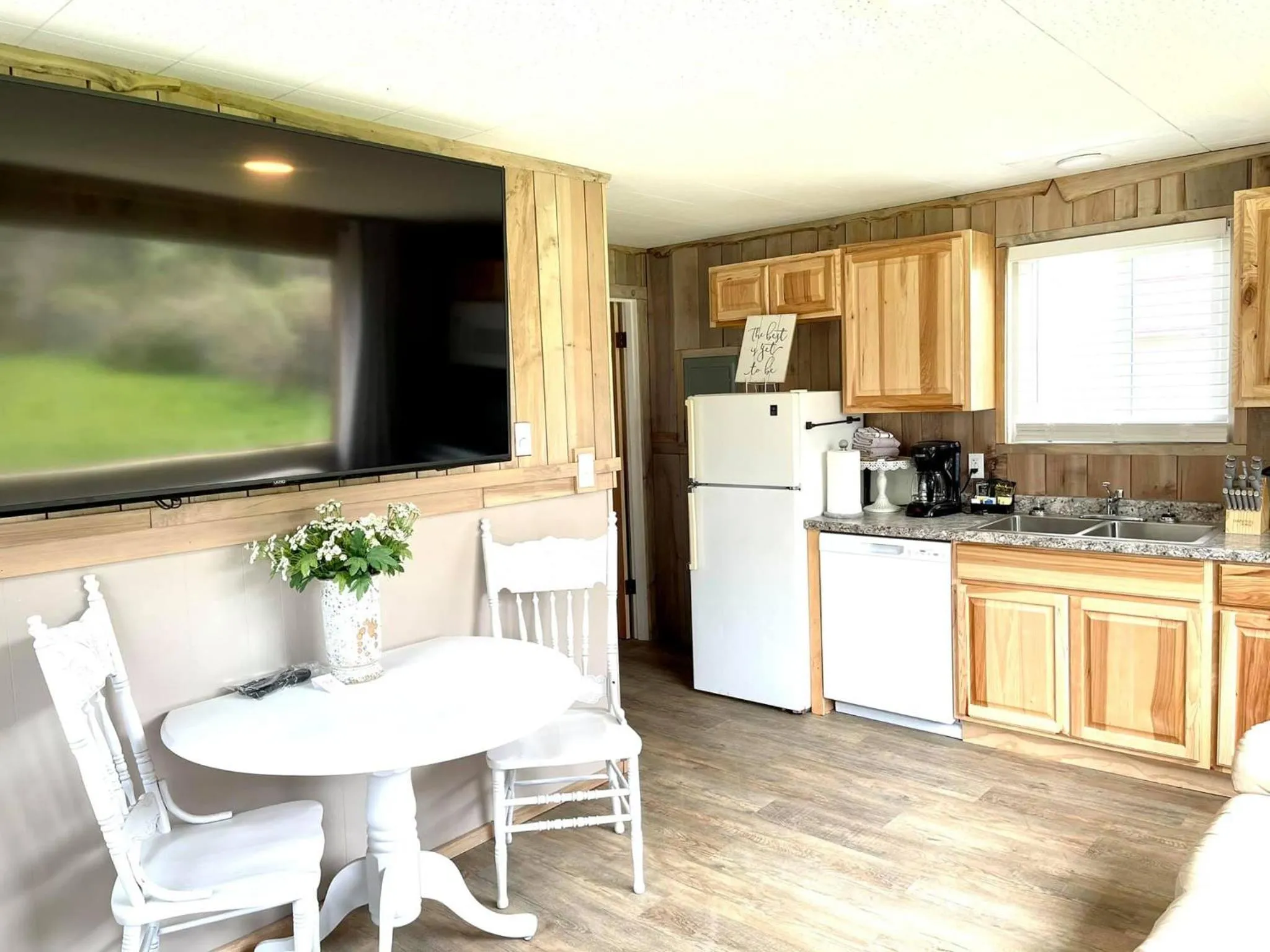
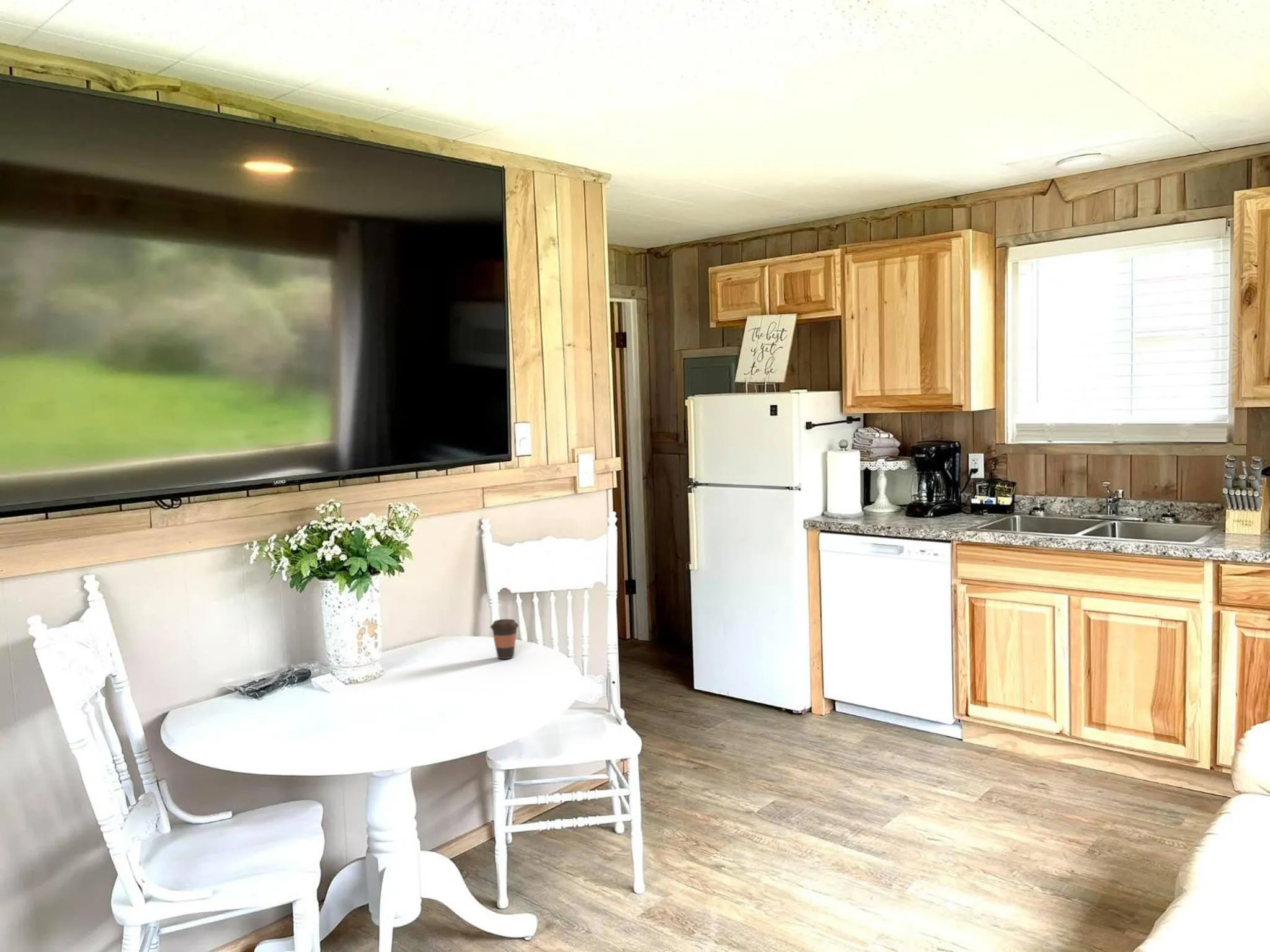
+ coffee cup [490,619,519,659]
